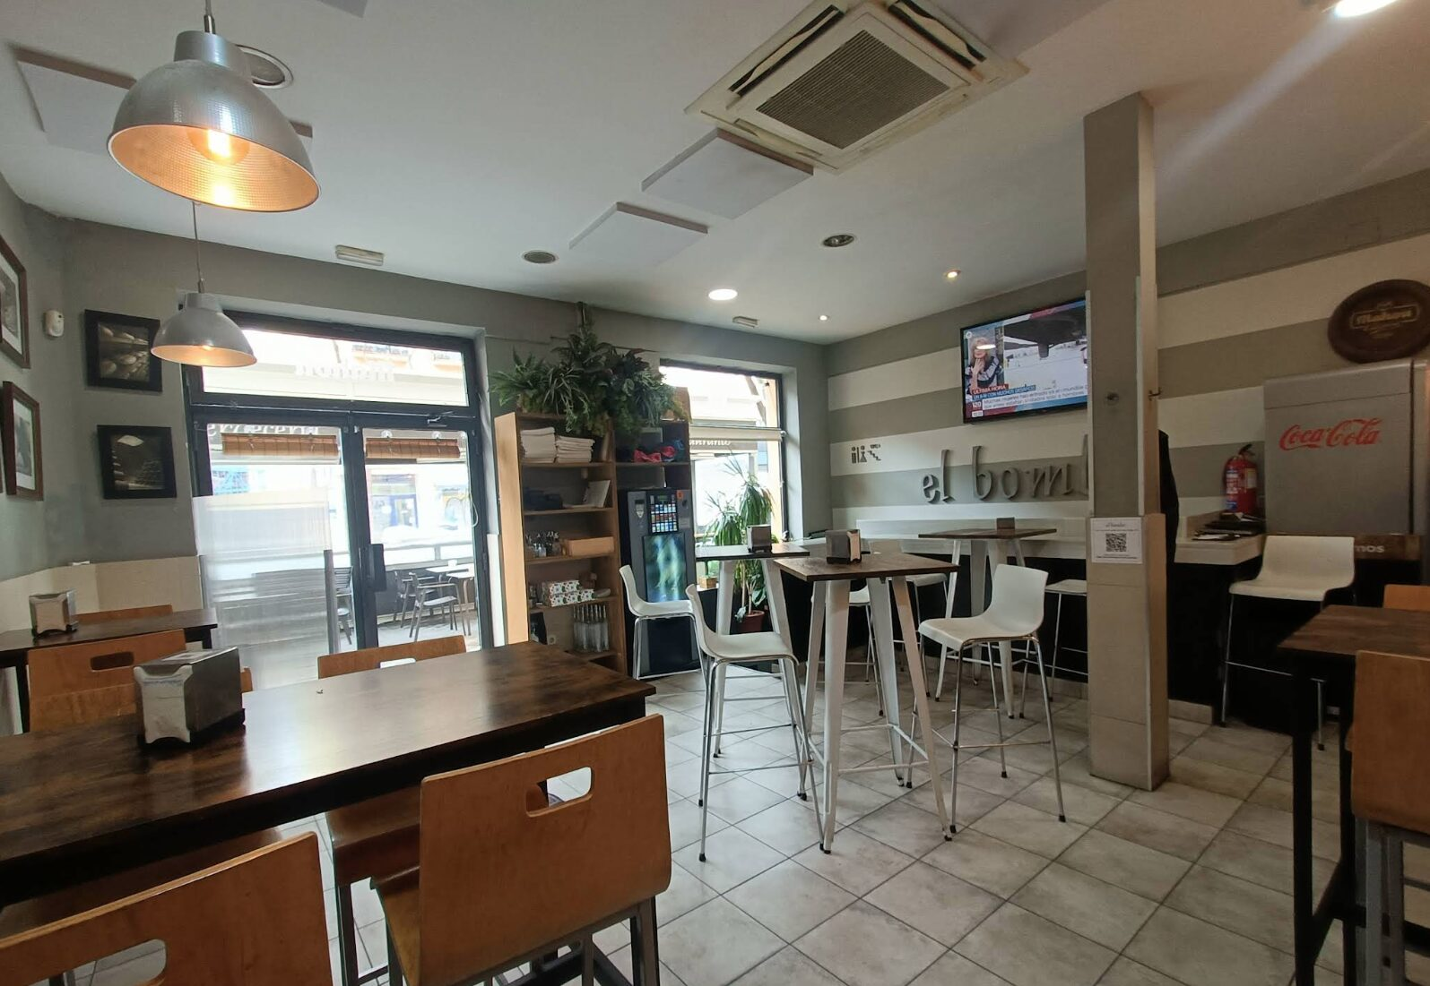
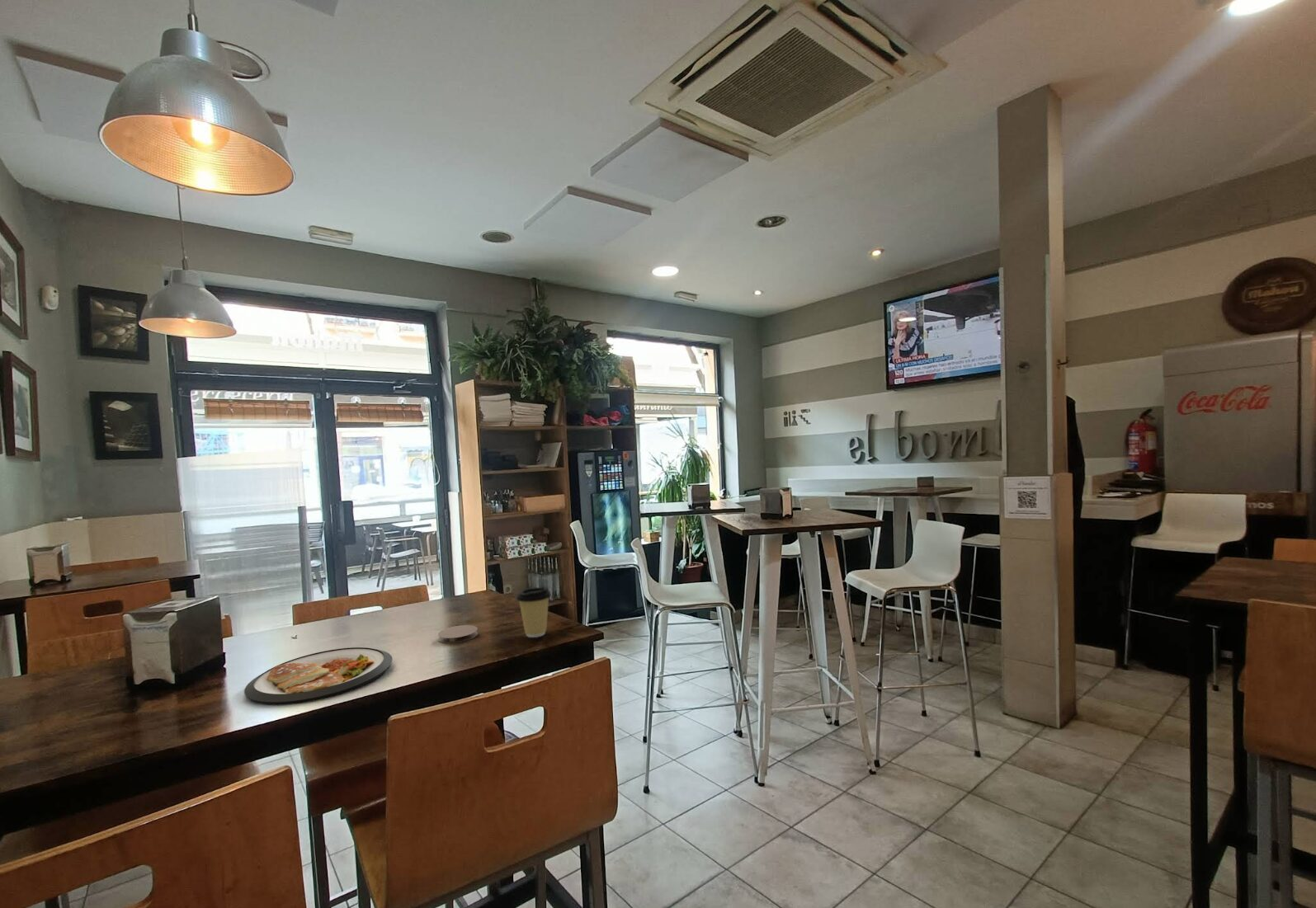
+ coaster [437,624,479,644]
+ coffee cup [516,586,552,638]
+ dish [243,647,393,706]
